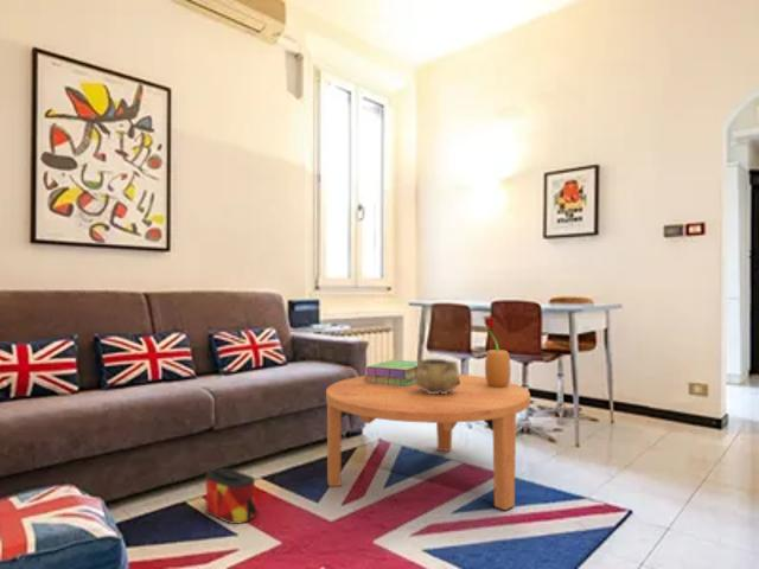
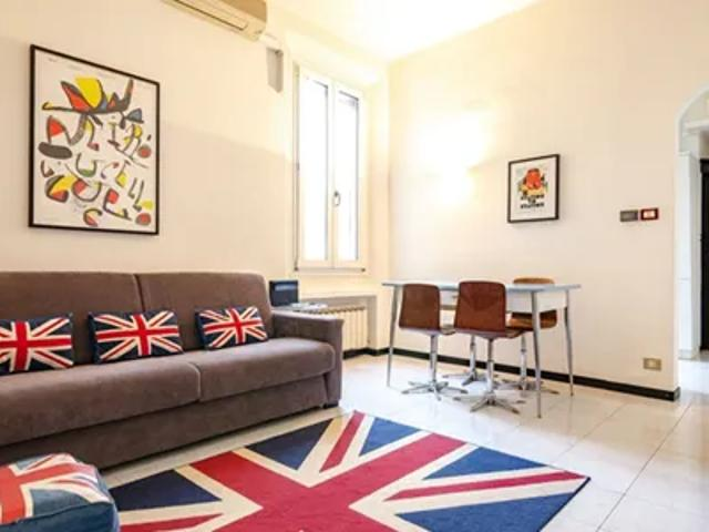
- bag [204,467,260,525]
- potted flower [483,317,512,388]
- stack of books [364,358,417,386]
- decorative bowl [415,358,460,394]
- coffee table [325,373,531,511]
